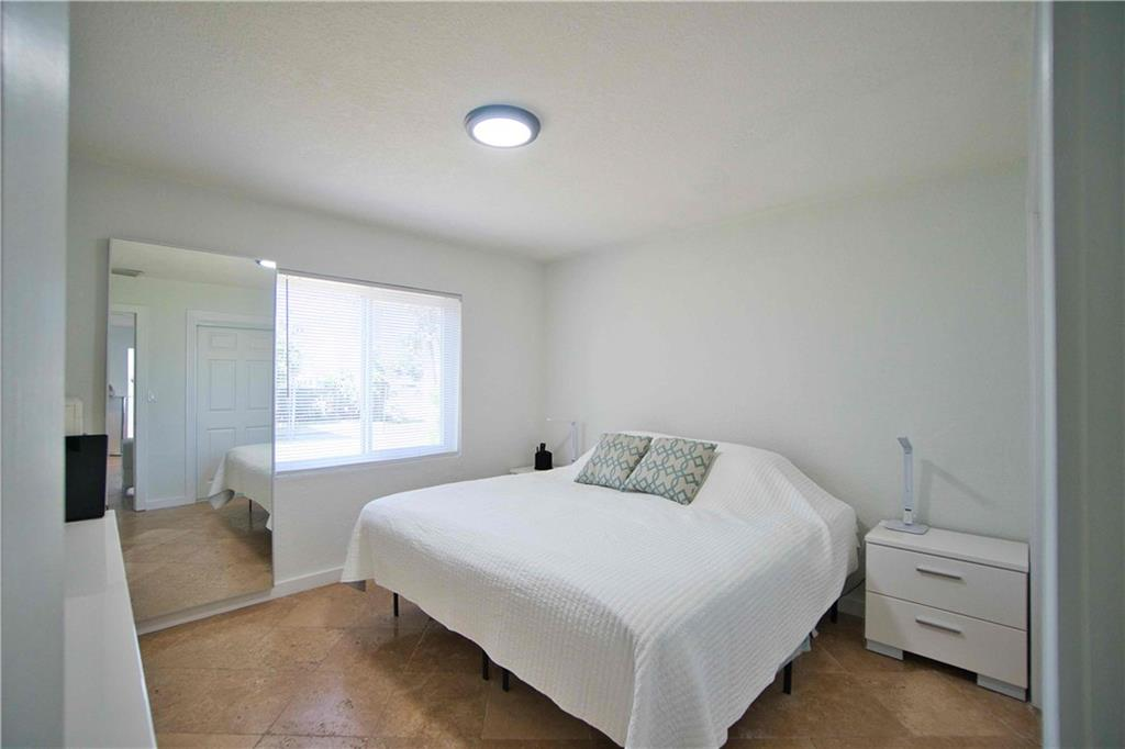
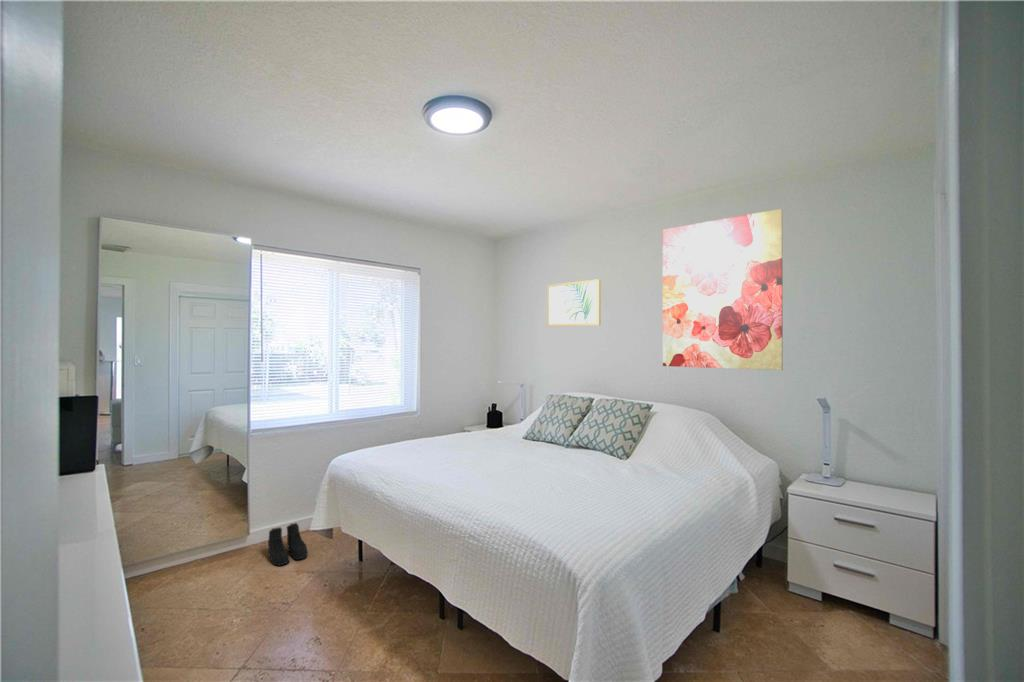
+ wall art [546,278,602,328]
+ wall art [662,208,784,371]
+ boots [267,522,309,567]
